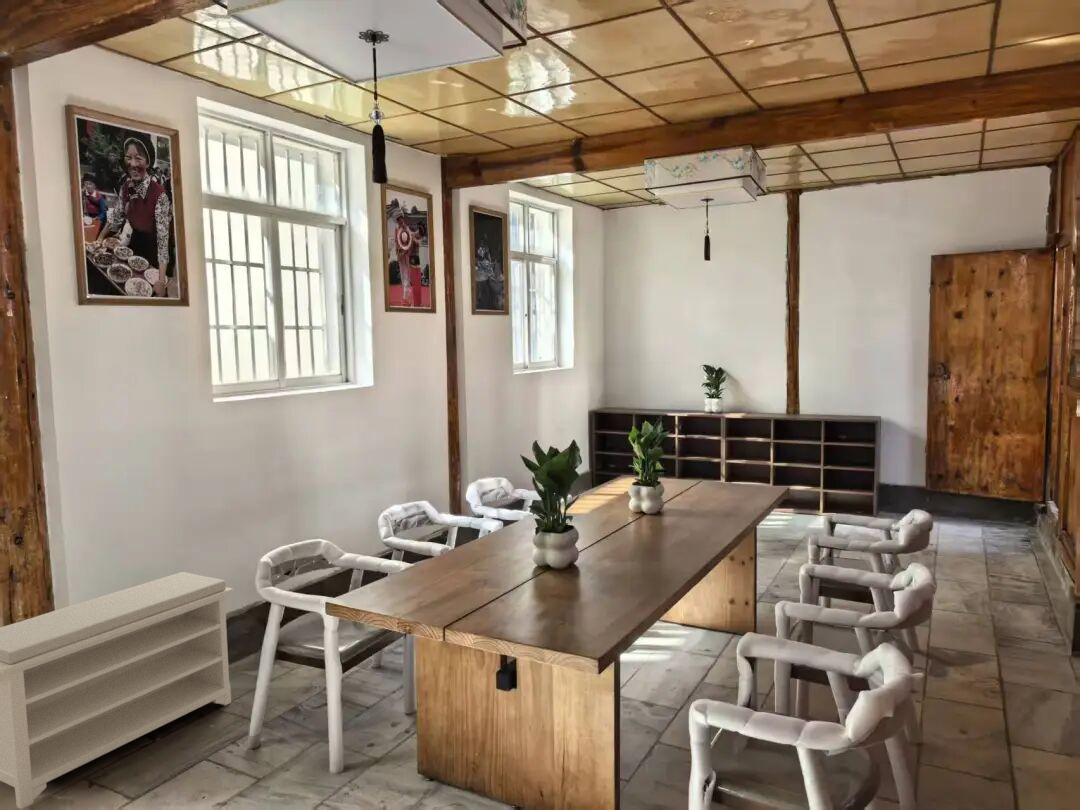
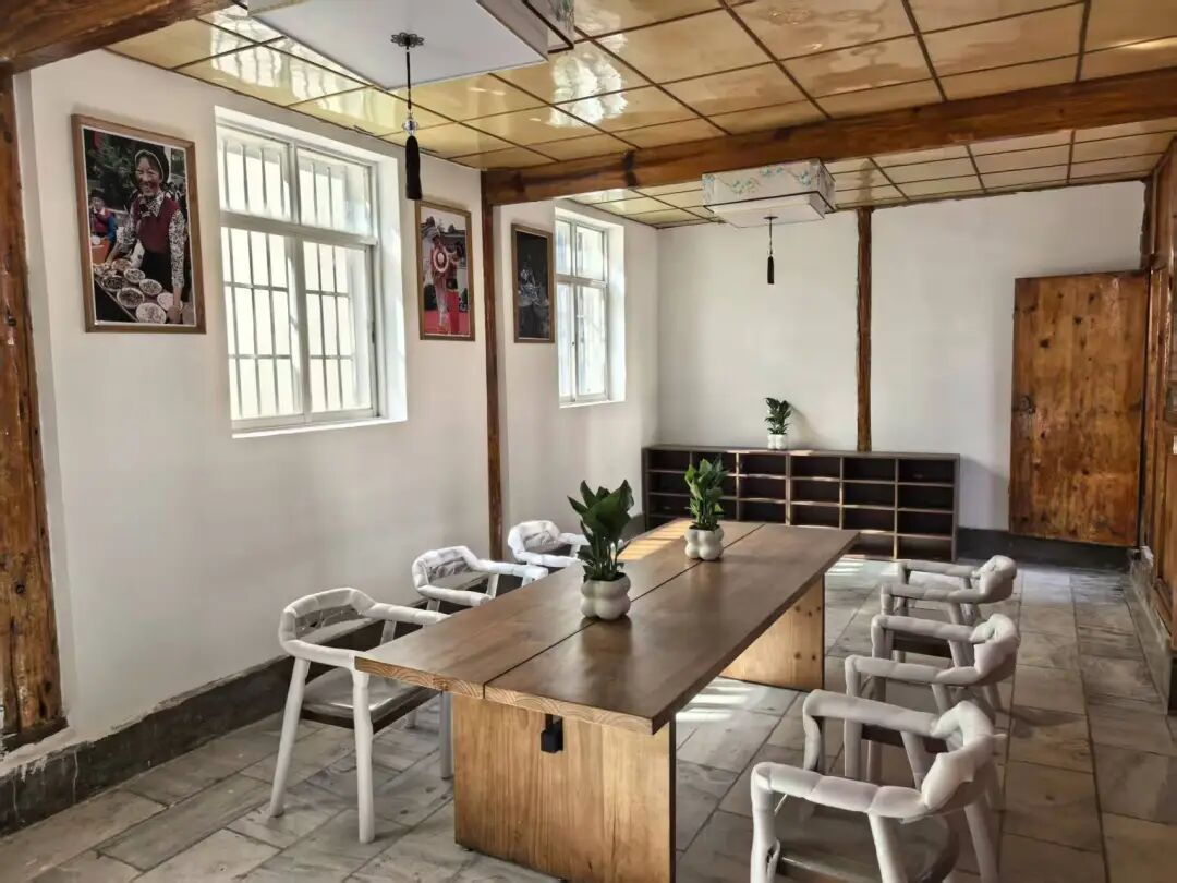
- bench [0,571,235,810]
